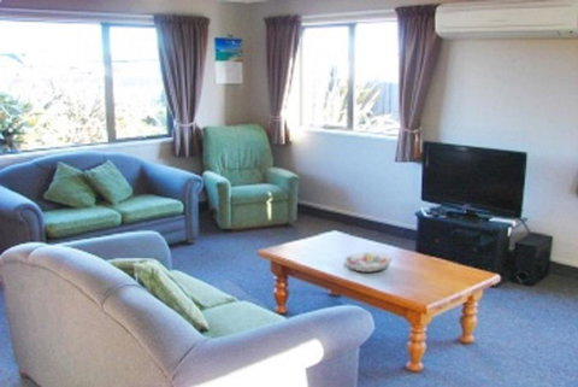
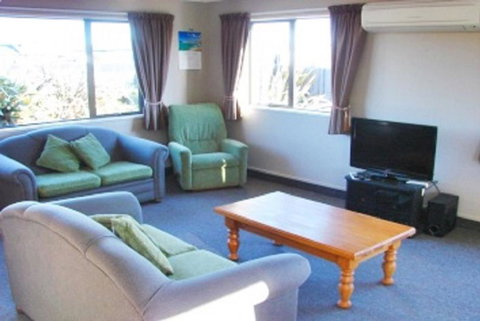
- decorative bowl [343,251,394,274]
